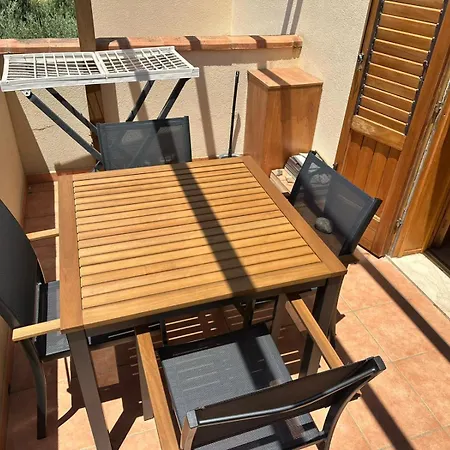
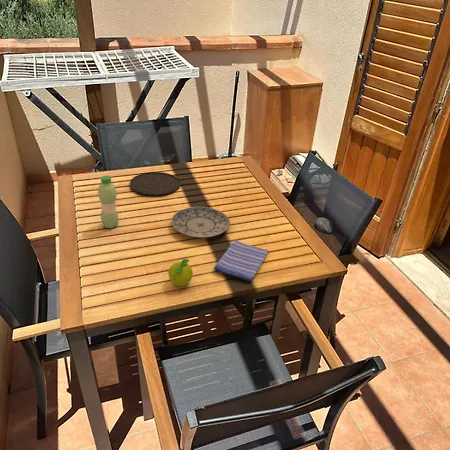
+ plate [170,206,231,239]
+ water bottle [97,175,120,229]
+ plate [129,171,181,197]
+ dish towel [212,239,269,282]
+ fruit [167,258,194,288]
